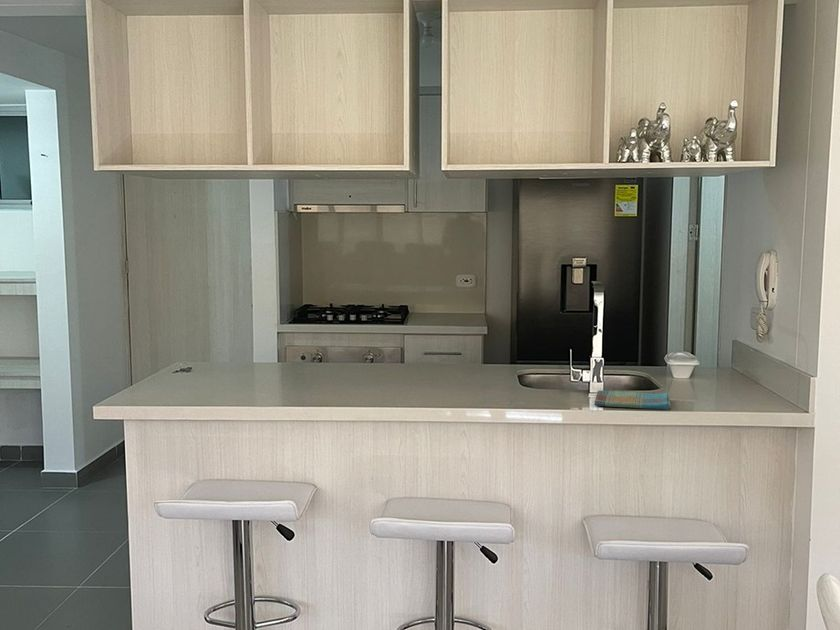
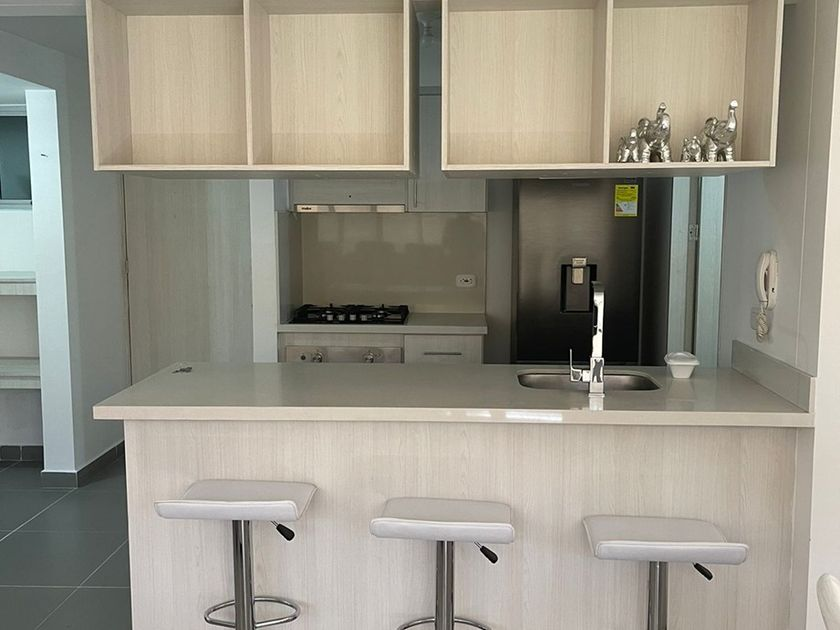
- dish towel [594,389,672,410]
